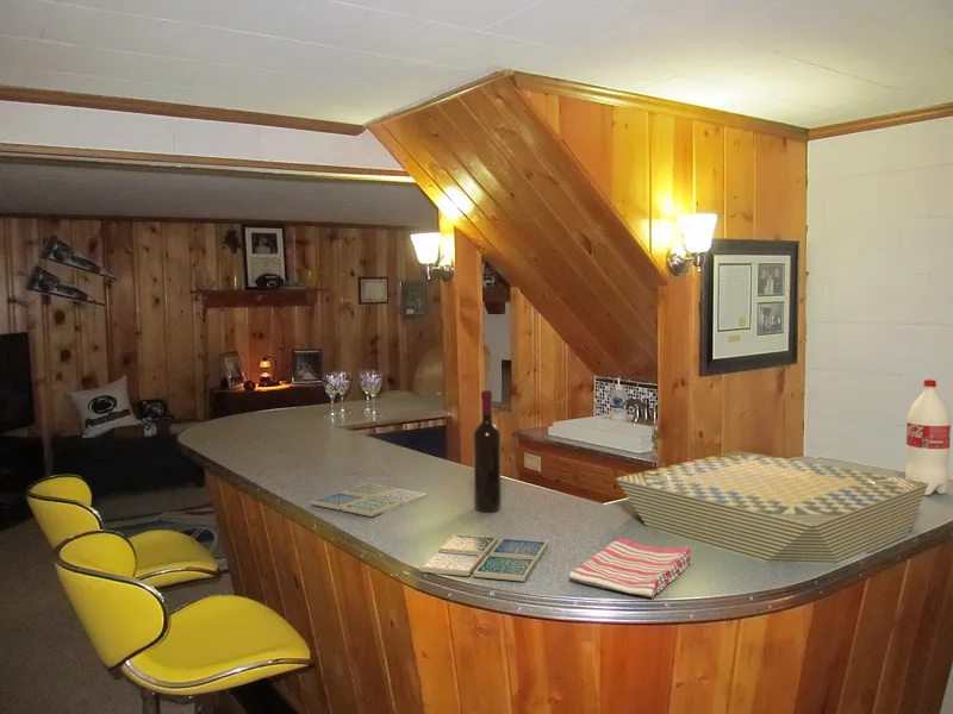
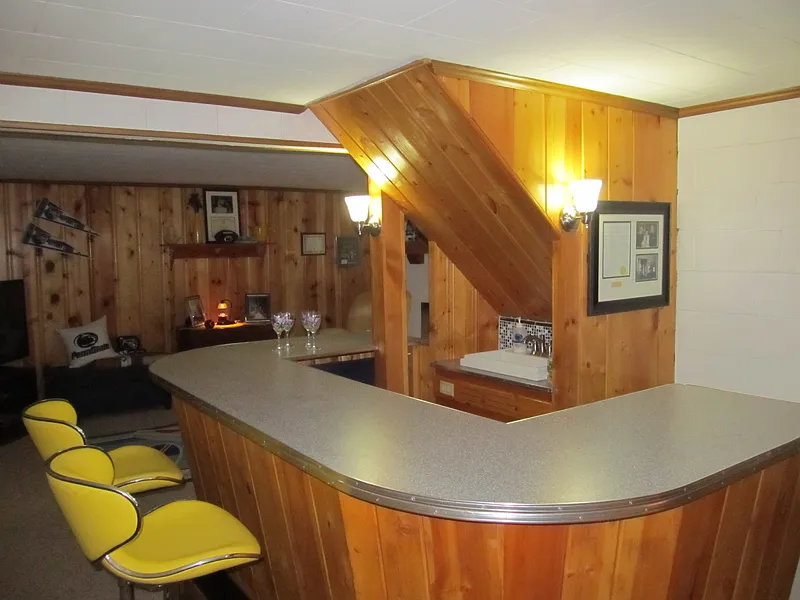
- drink coaster [310,482,429,518]
- drink coaster [418,533,549,583]
- bottle [904,378,952,496]
- wine bottle [473,389,503,513]
- board game [615,450,929,565]
- dish towel [568,537,692,599]
